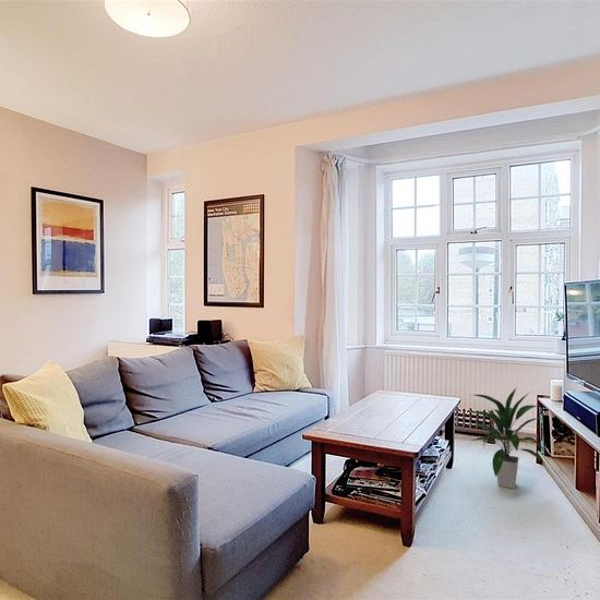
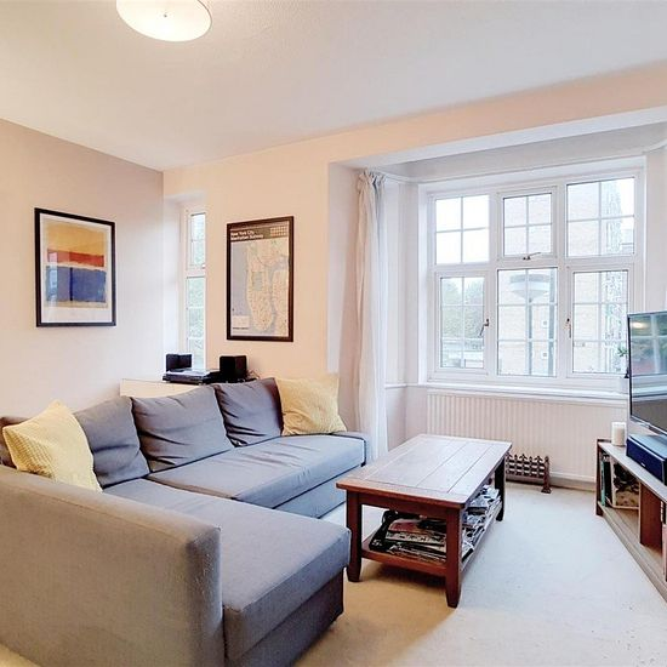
- indoor plant [467,387,545,490]
